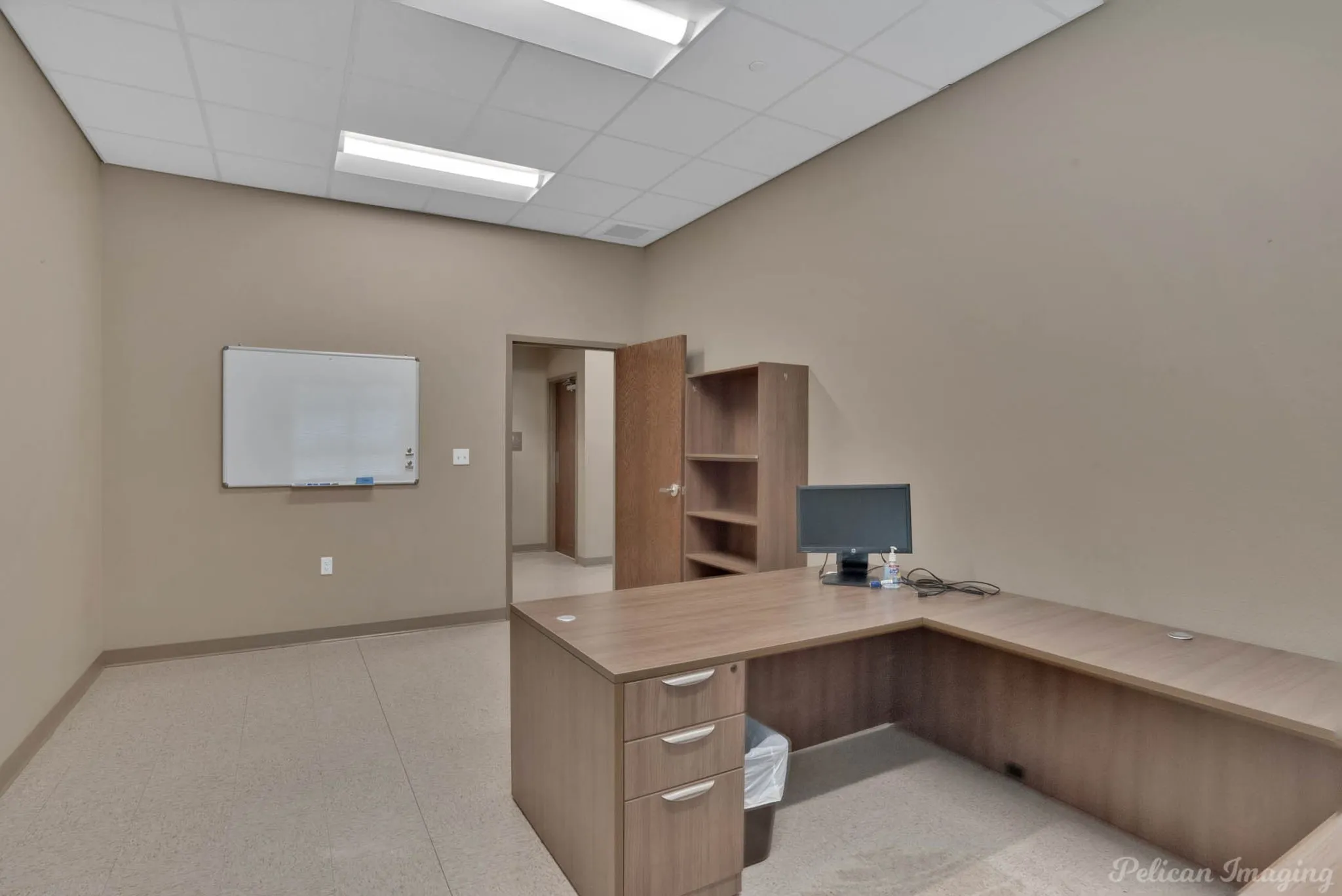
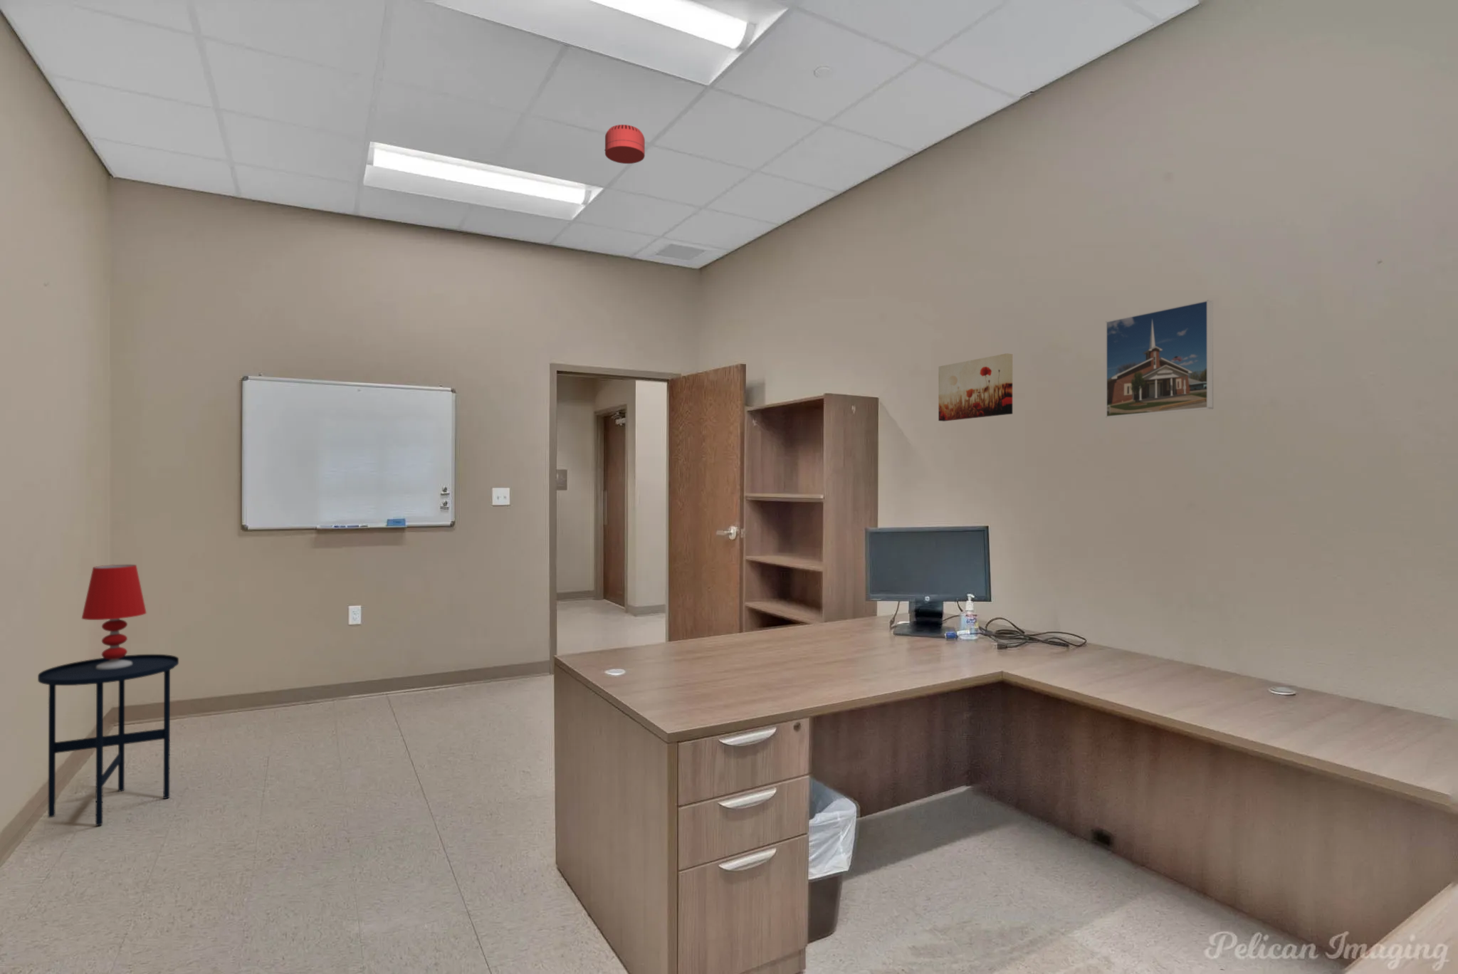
+ side table [37,653,179,826]
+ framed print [1105,299,1214,419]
+ wall art [938,352,1013,422]
+ smoke detector [604,124,645,164]
+ table lamp [81,564,148,670]
